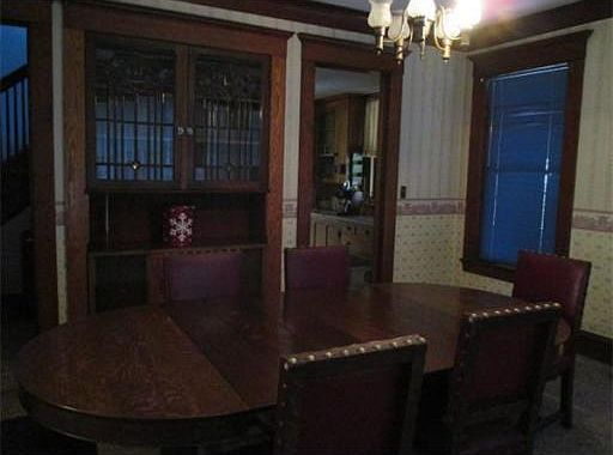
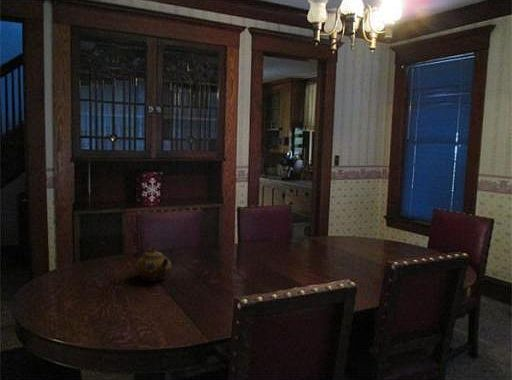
+ teapot [134,246,173,282]
